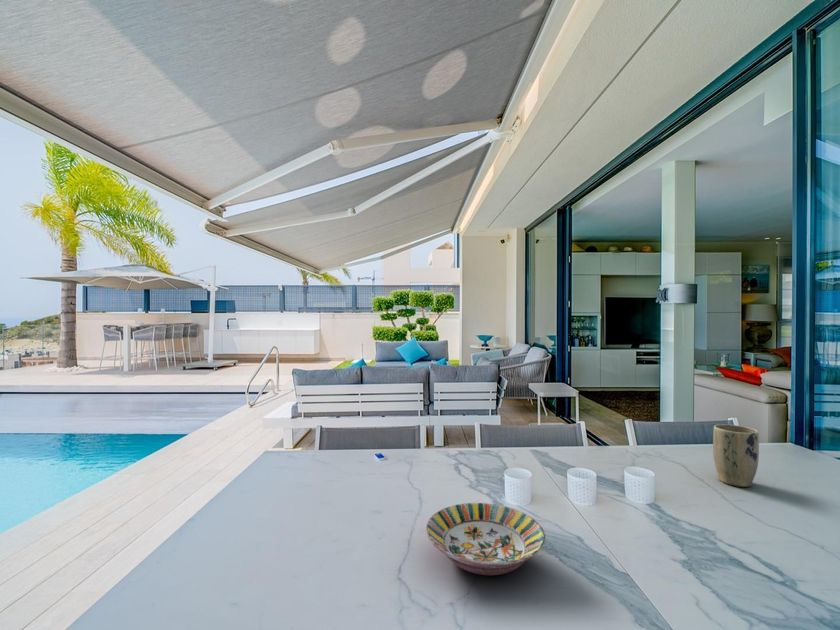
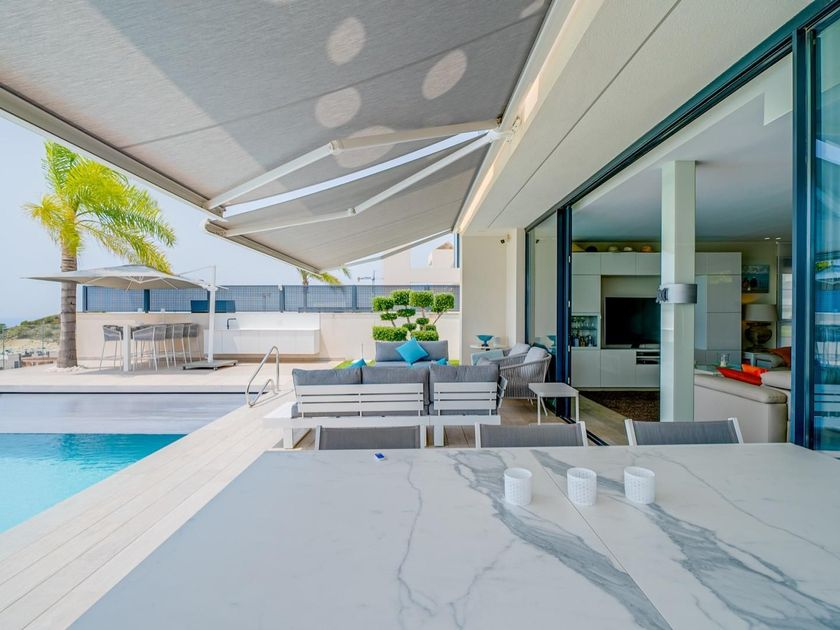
- plant pot [712,423,760,488]
- serving bowl [425,502,547,576]
